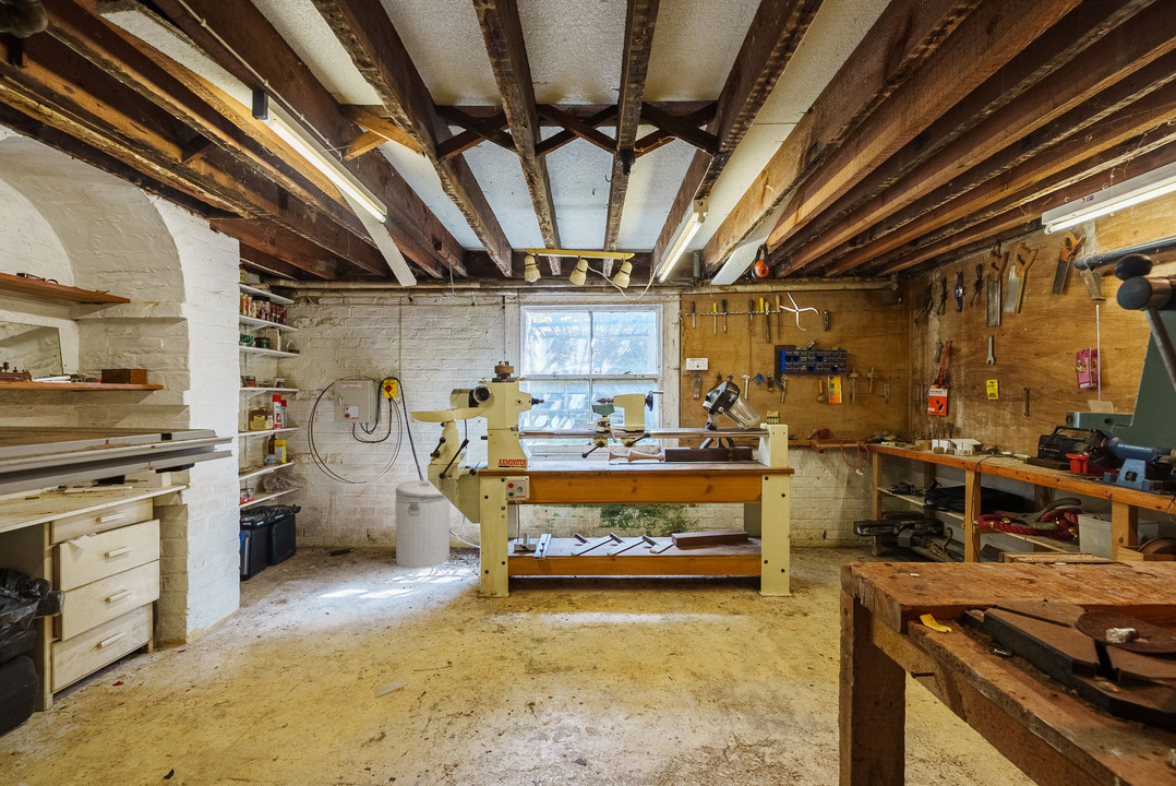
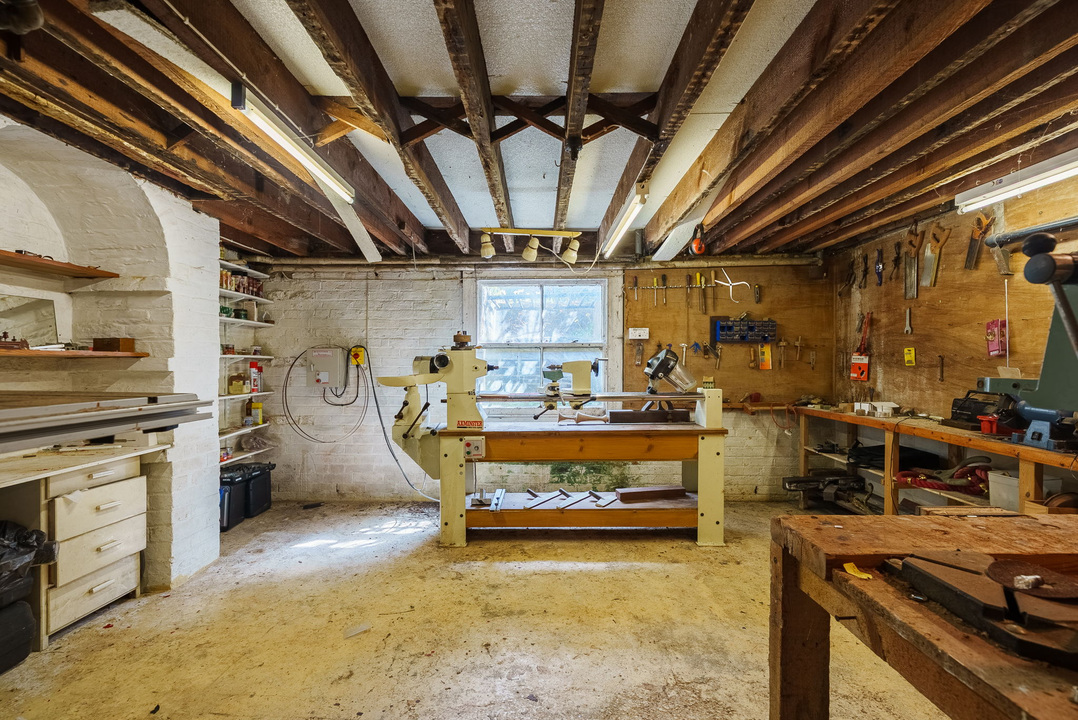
- can [394,479,451,569]
